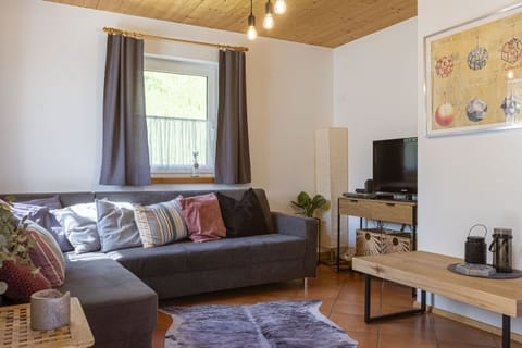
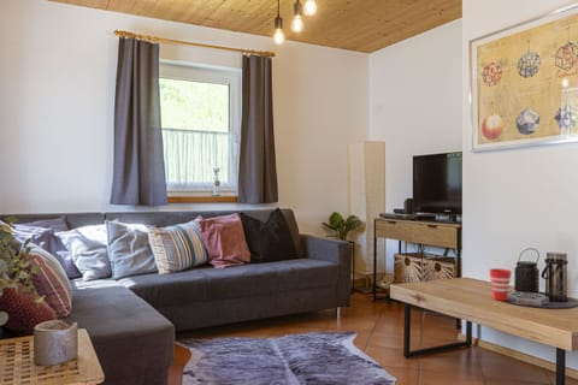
+ cup [488,267,513,302]
